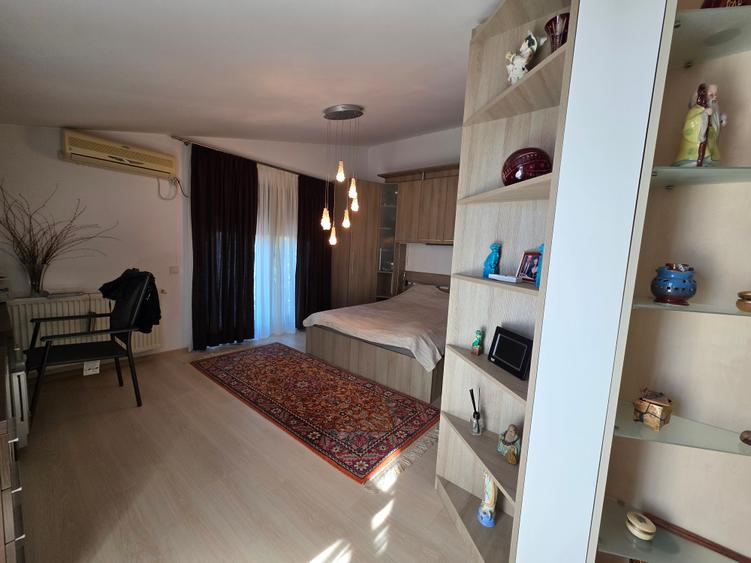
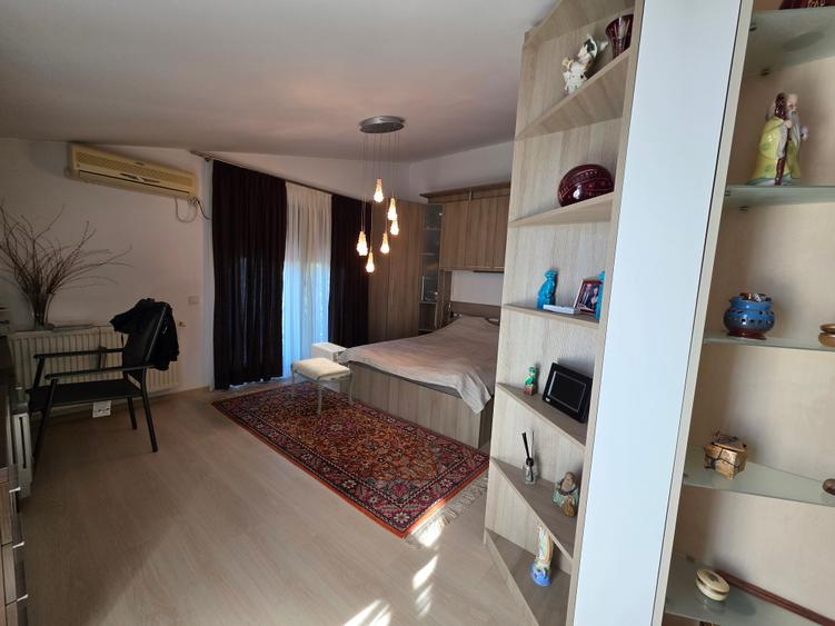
+ ottoman [289,358,355,416]
+ air purifier [310,341,347,380]
